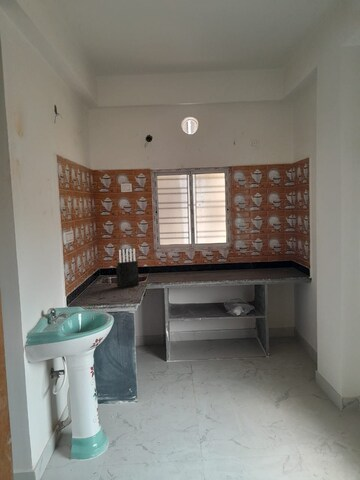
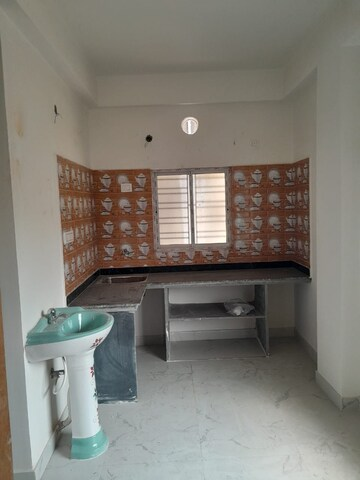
- knife block [115,248,140,289]
